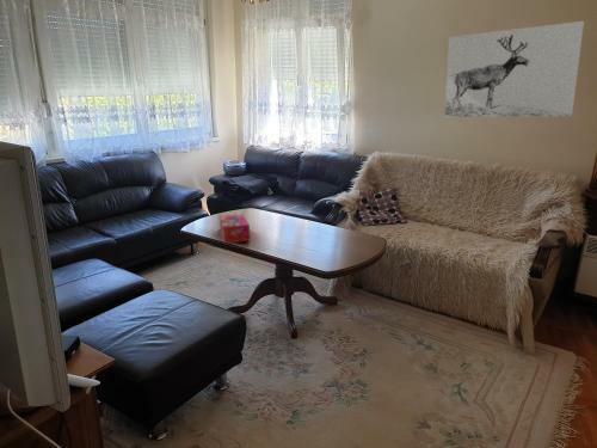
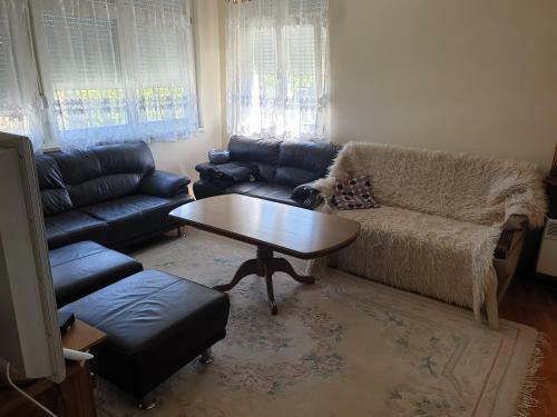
- tissue box [219,213,251,245]
- wall art [443,20,585,118]
